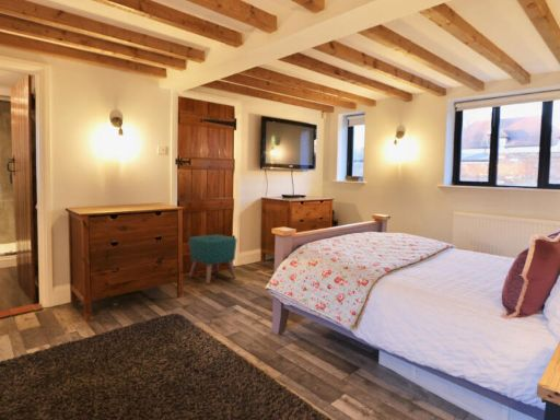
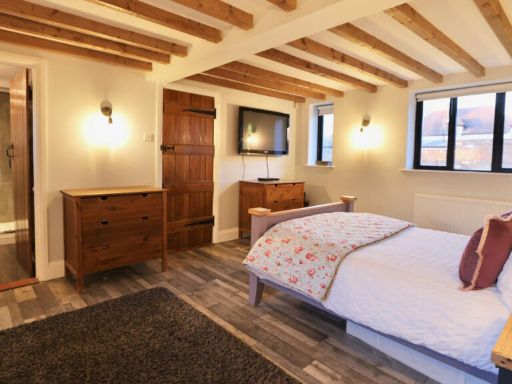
- ottoman [188,233,238,285]
